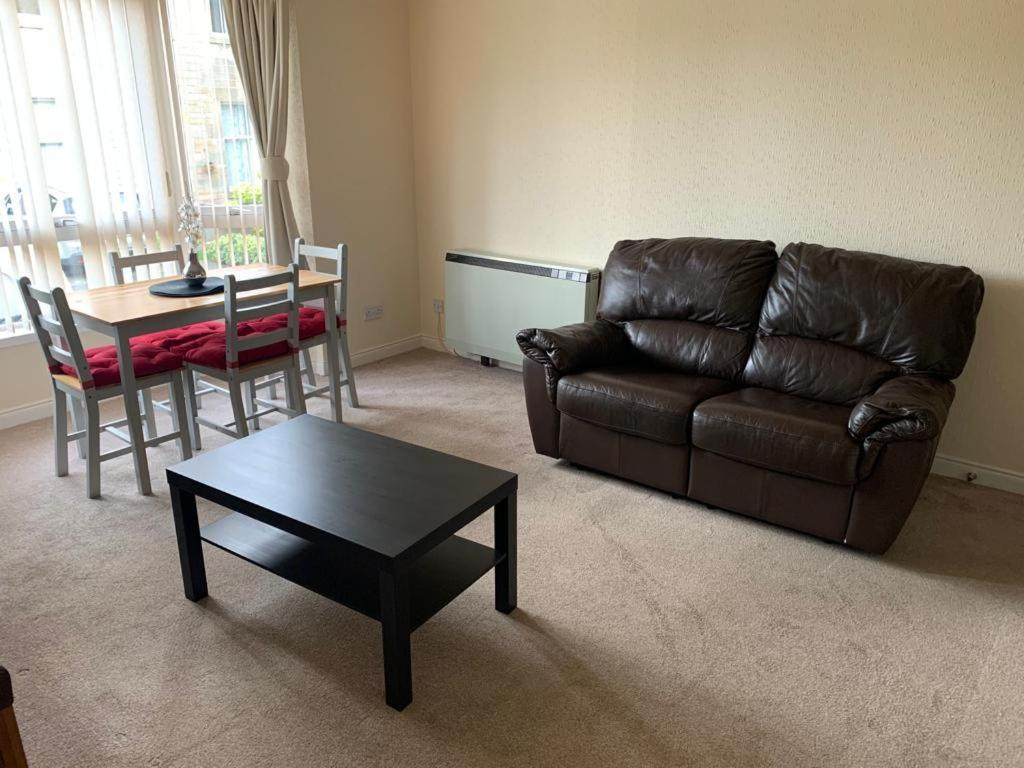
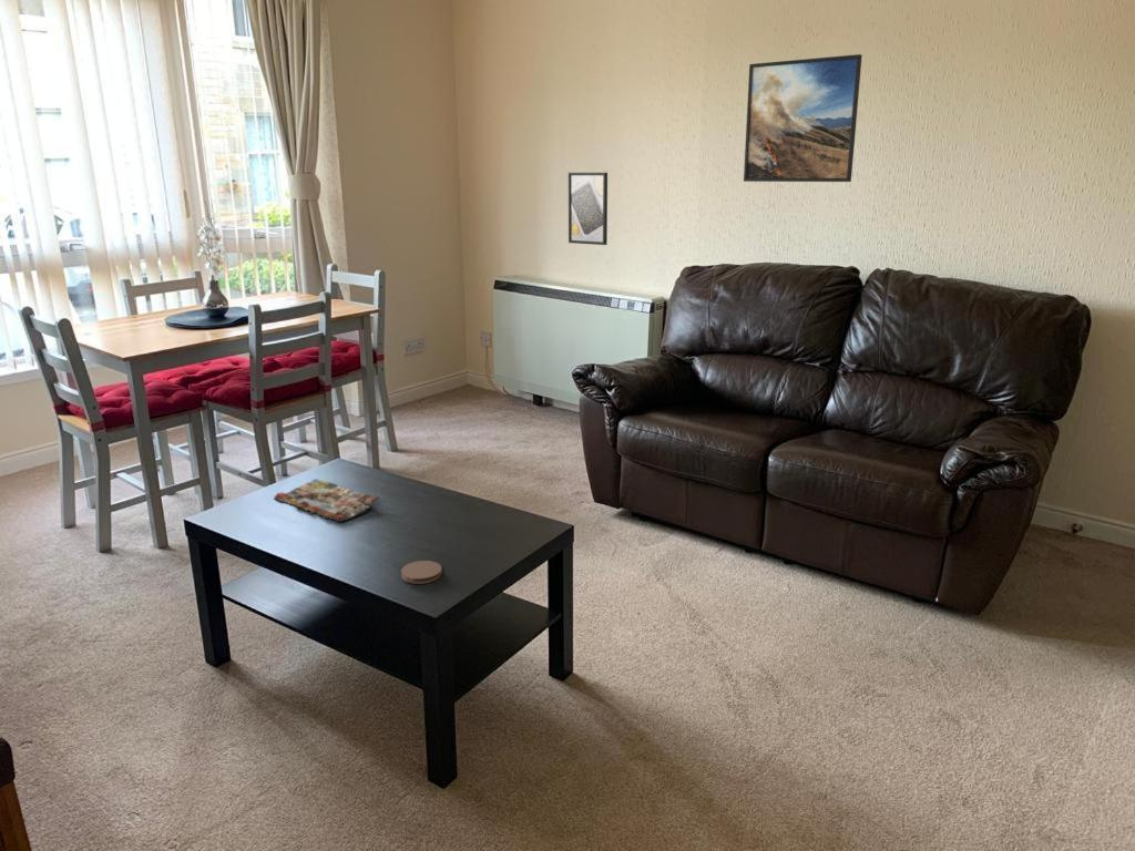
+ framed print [743,53,863,183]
+ coaster [400,560,443,585]
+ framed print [568,172,609,246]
+ magazine [273,478,381,523]
